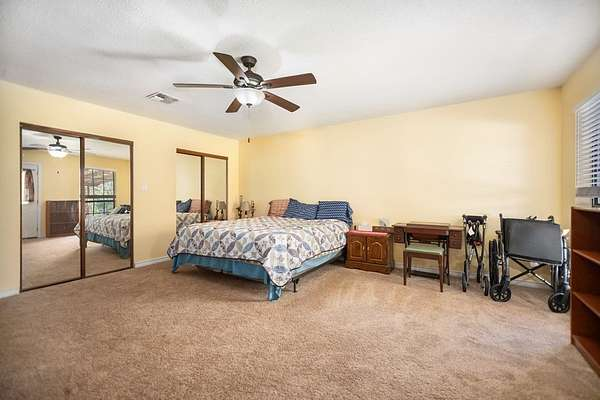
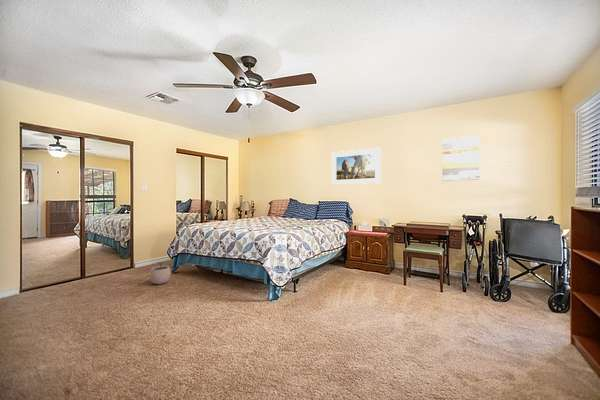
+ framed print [331,147,382,186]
+ plant pot [149,261,172,285]
+ wall art [441,135,481,182]
